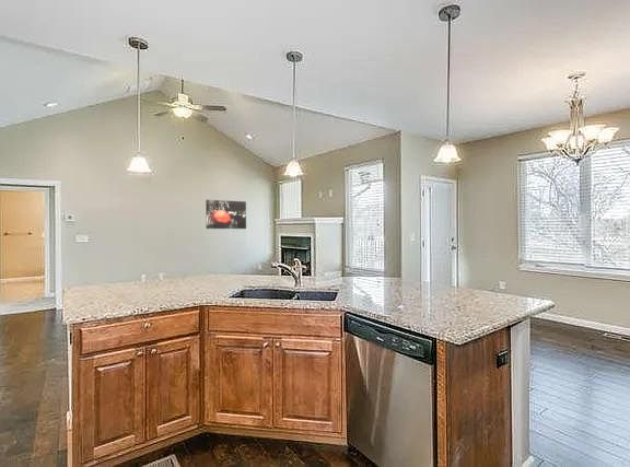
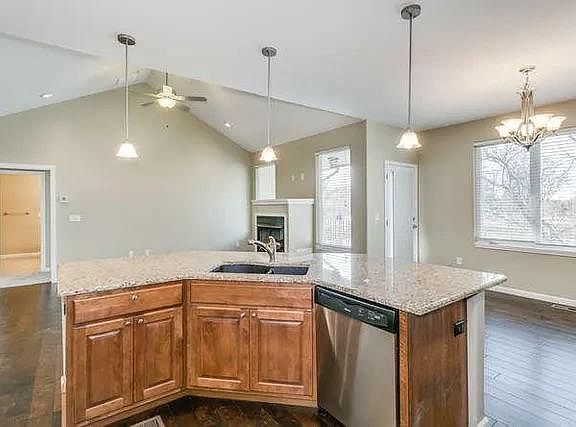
- wall art [205,199,247,230]
